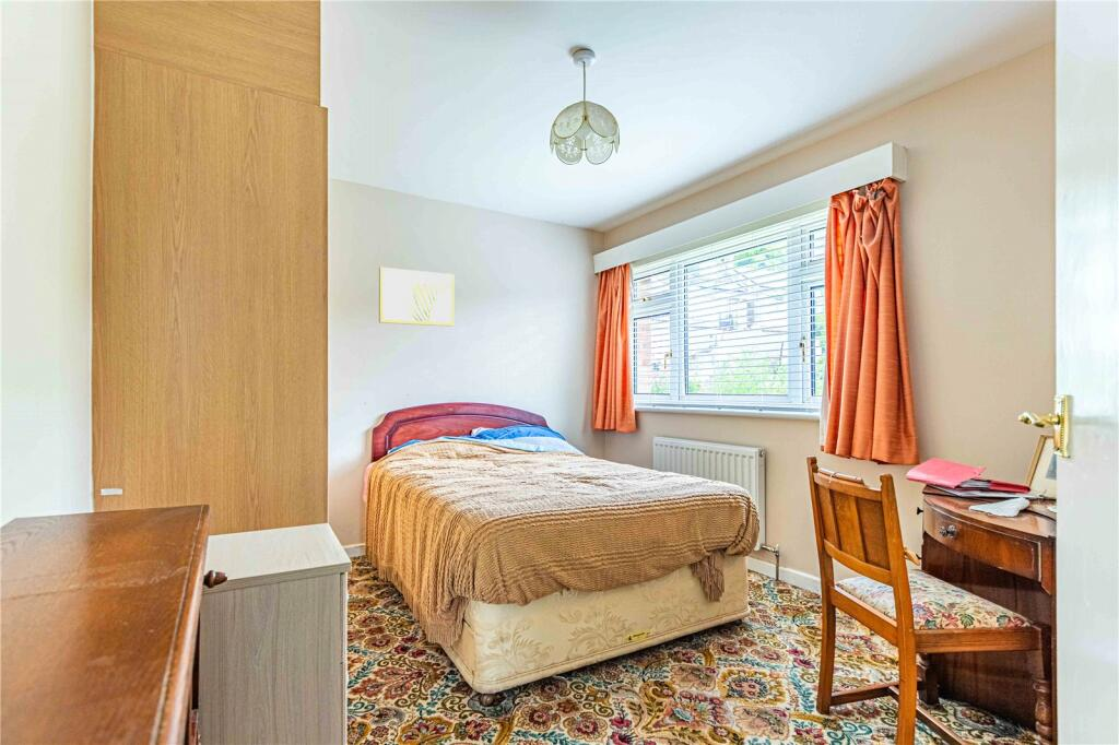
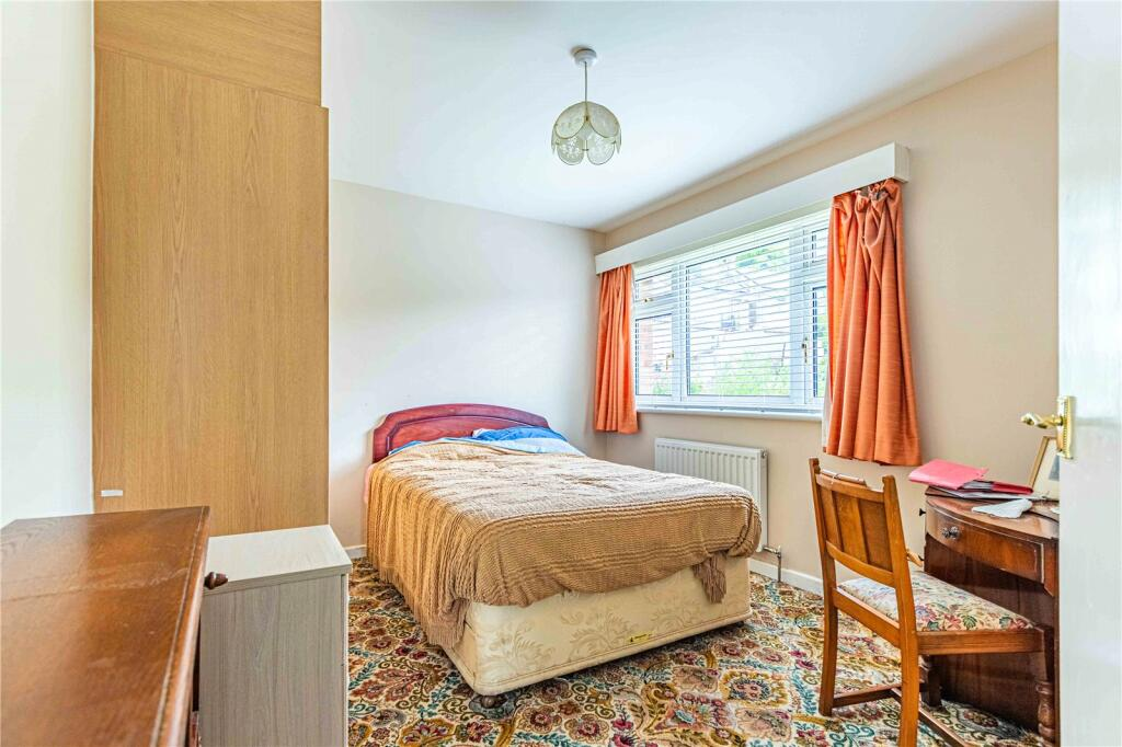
- wall art [378,267,455,328]
